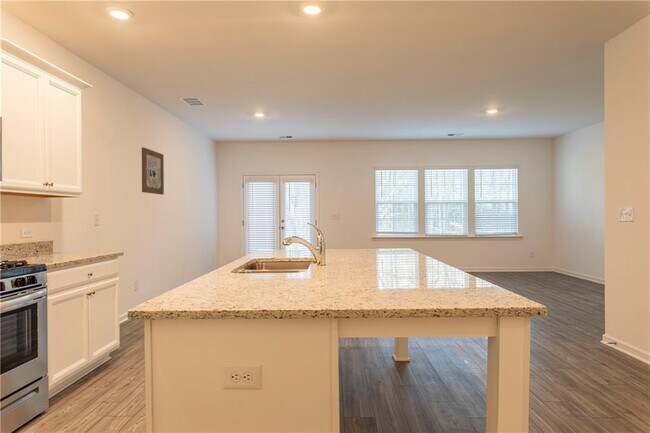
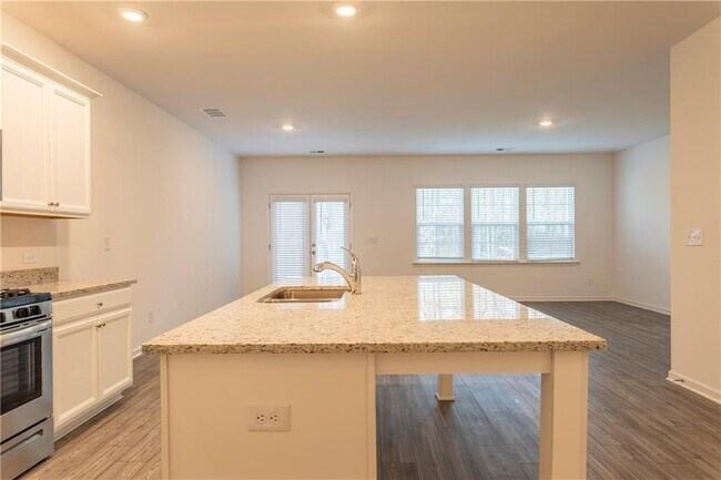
- wall art [141,146,165,196]
